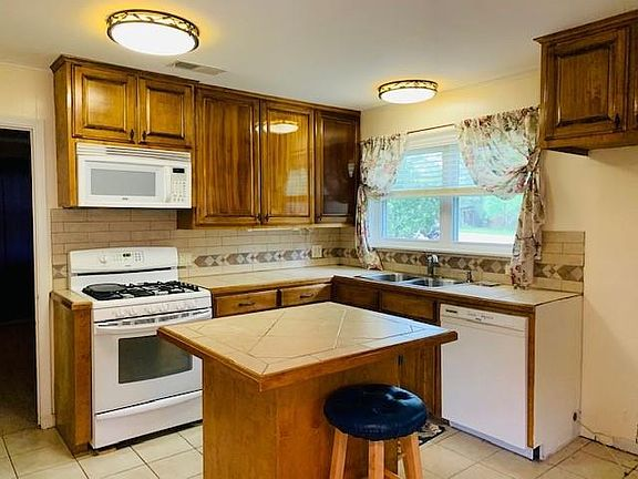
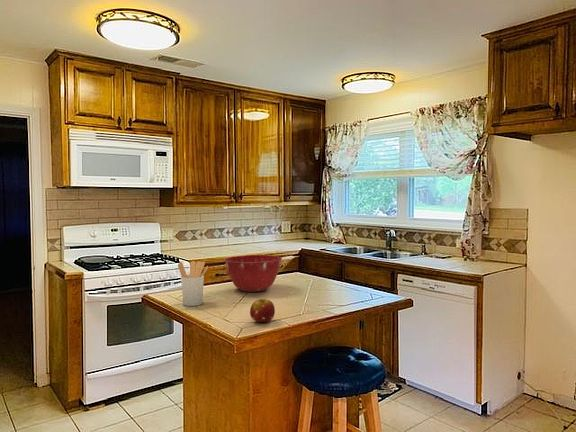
+ fruit [249,298,276,323]
+ utensil holder [177,260,209,307]
+ mixing bowl [223,254,283,293]
